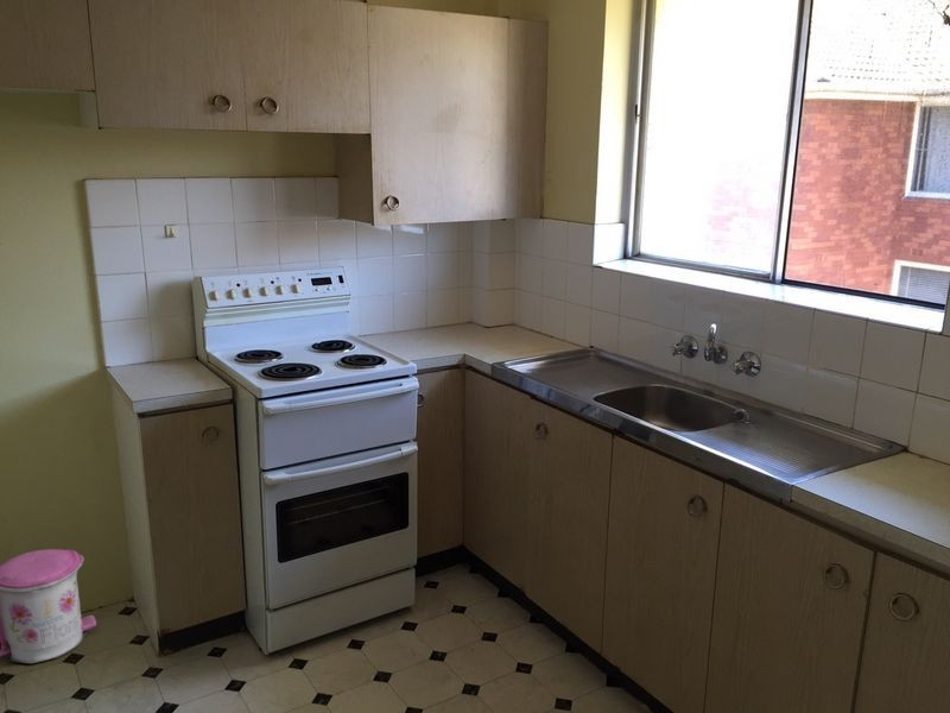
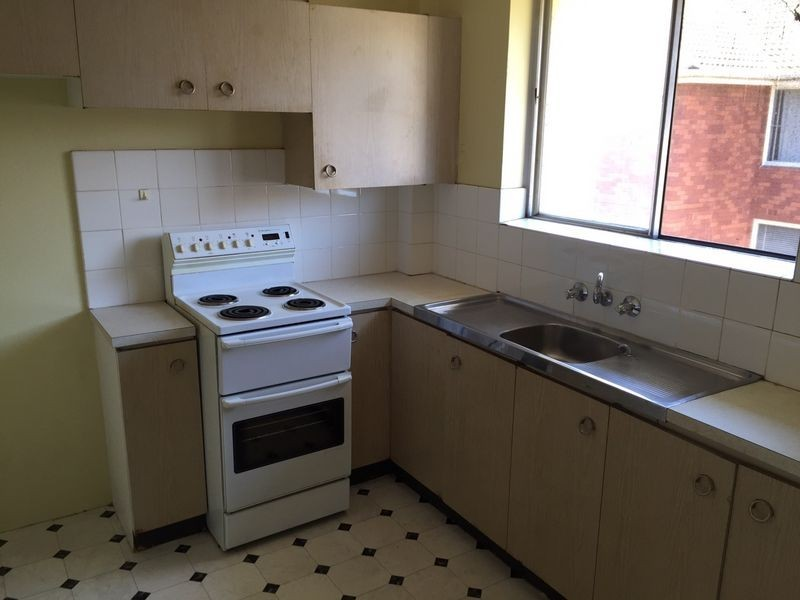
- trash can [0,548,97,664]
